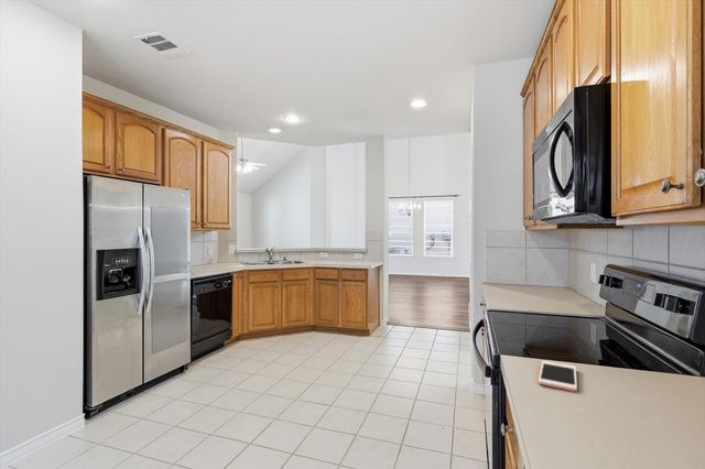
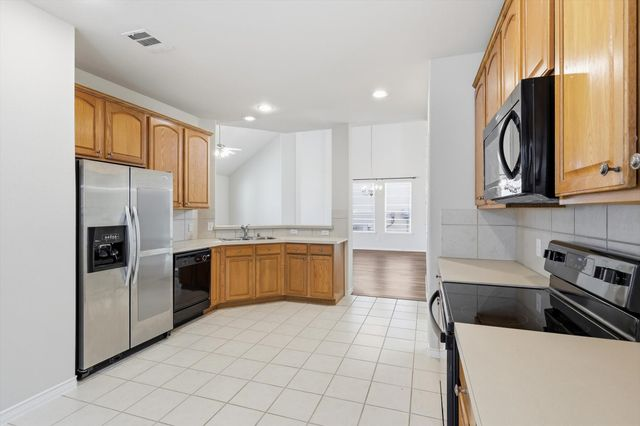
- cell phone [538,360,578,392]
